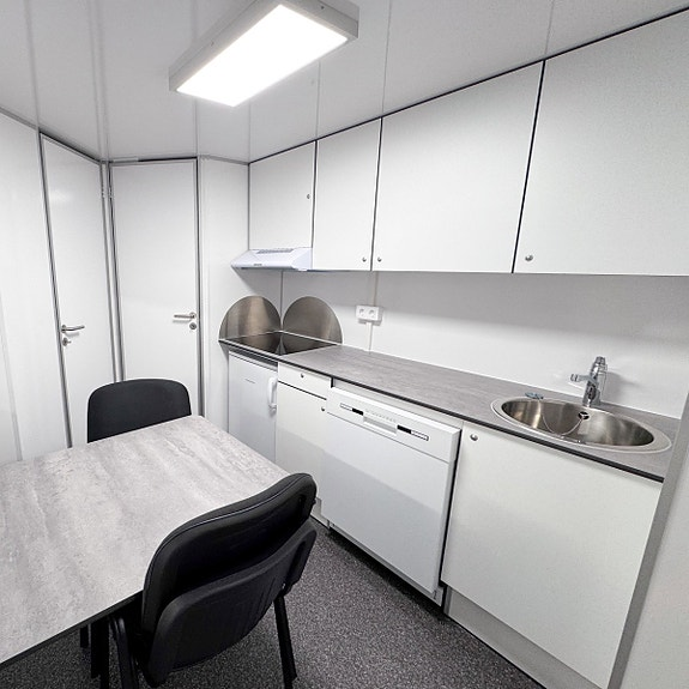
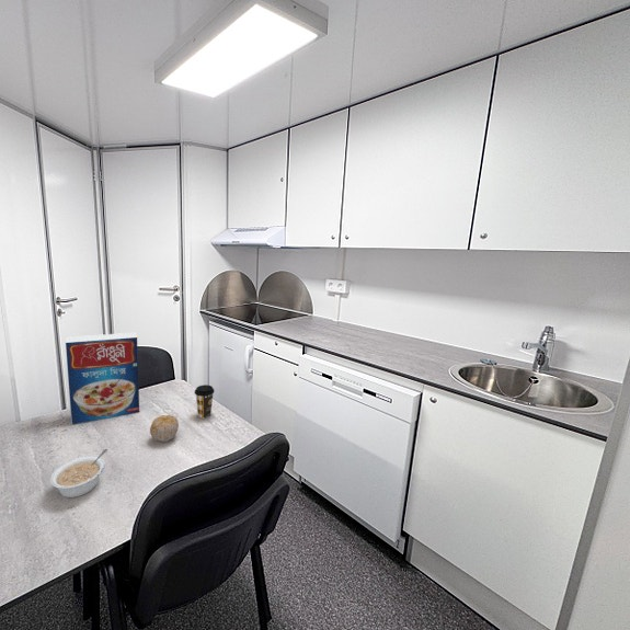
+ cereal box [65,332,140,426]
+ coffee cup [194,383,216,420]
+ fruit [149,414,180,443]
+ legume [49,448,108,499]
